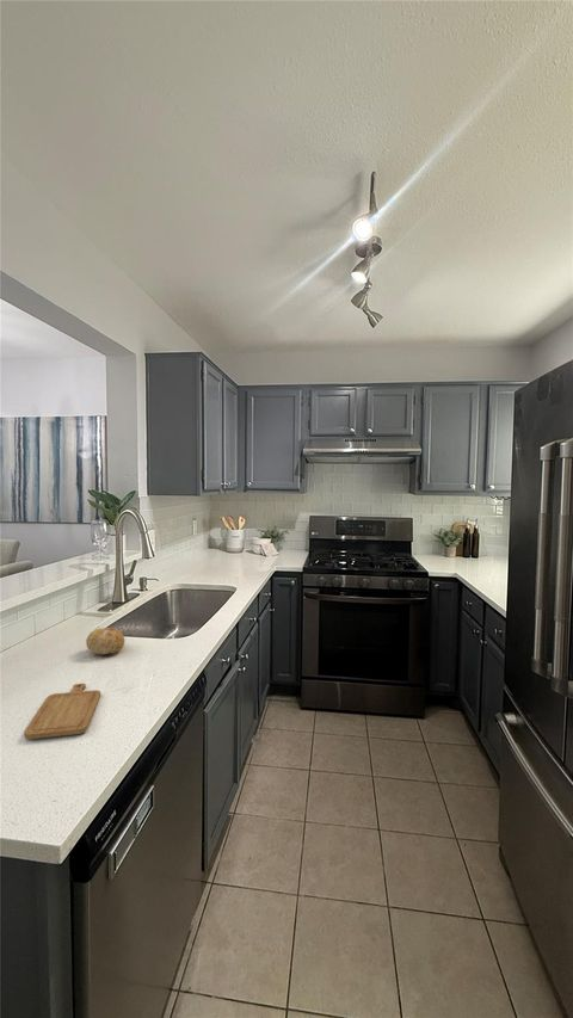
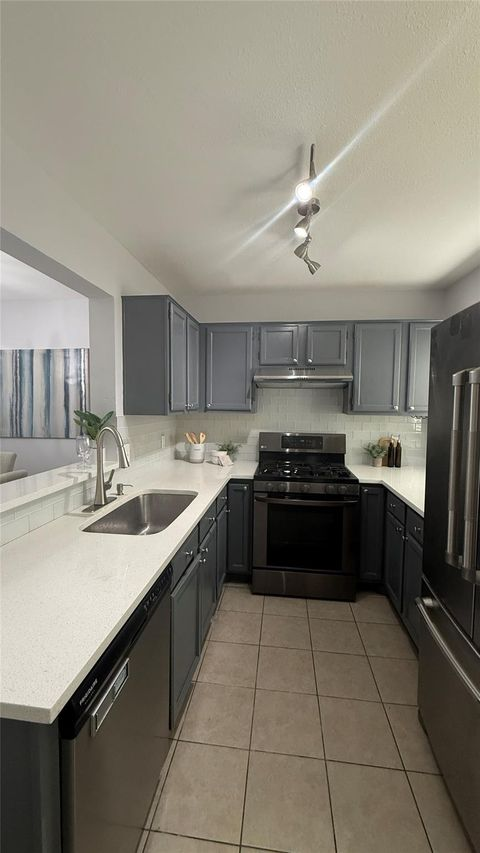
- chopping board [23,683,101,740]
- fruit [85,627,127,655]
